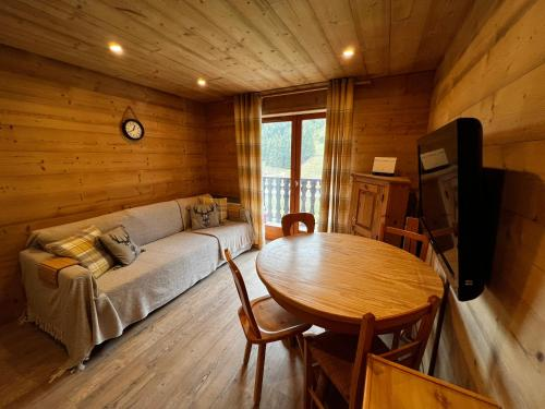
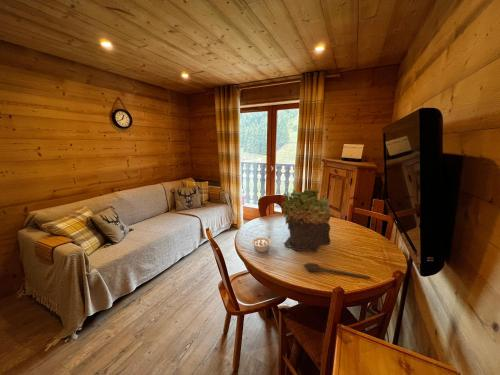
+ wooden spoon [303,262,371,280]
+ plant [280,188,332,253]
+ legume [251,235,272,253]
